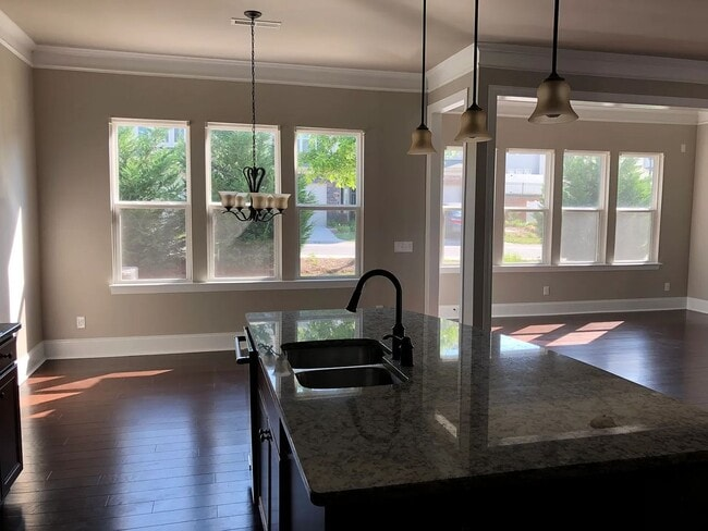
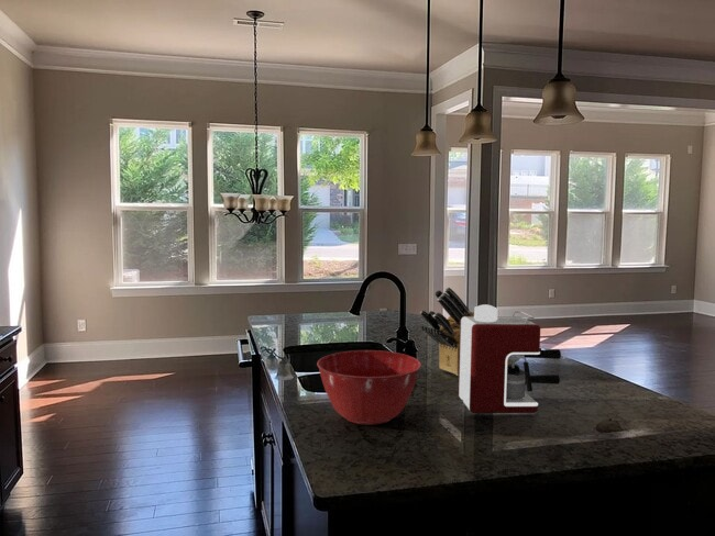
+ knife block [419,287,510,377]
+ coffee maker [458,303,562,414]
+ mixing bowl [316,349,422,426]
